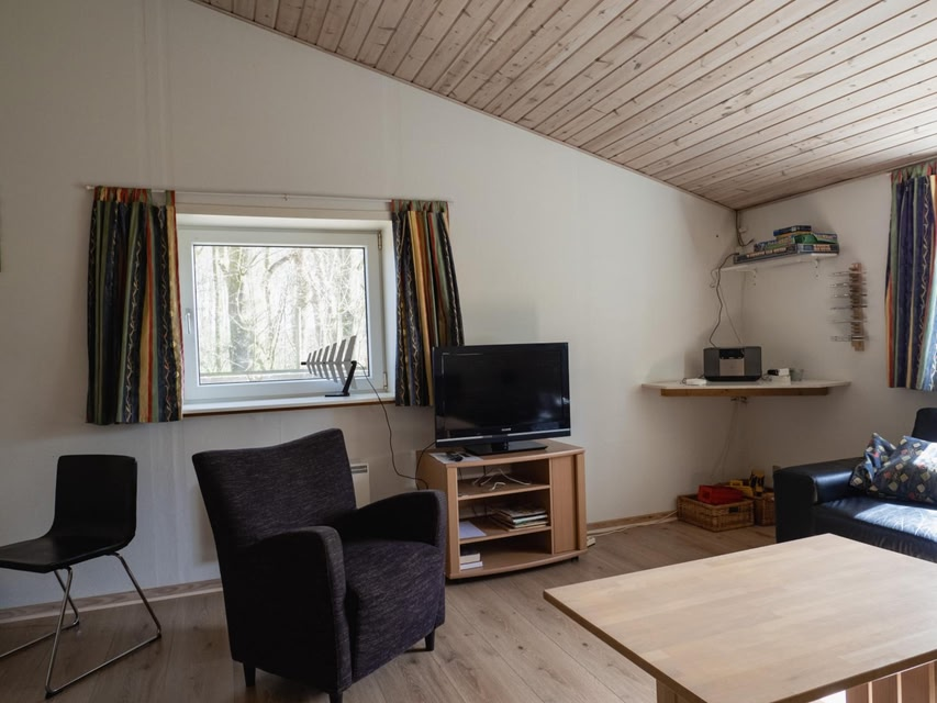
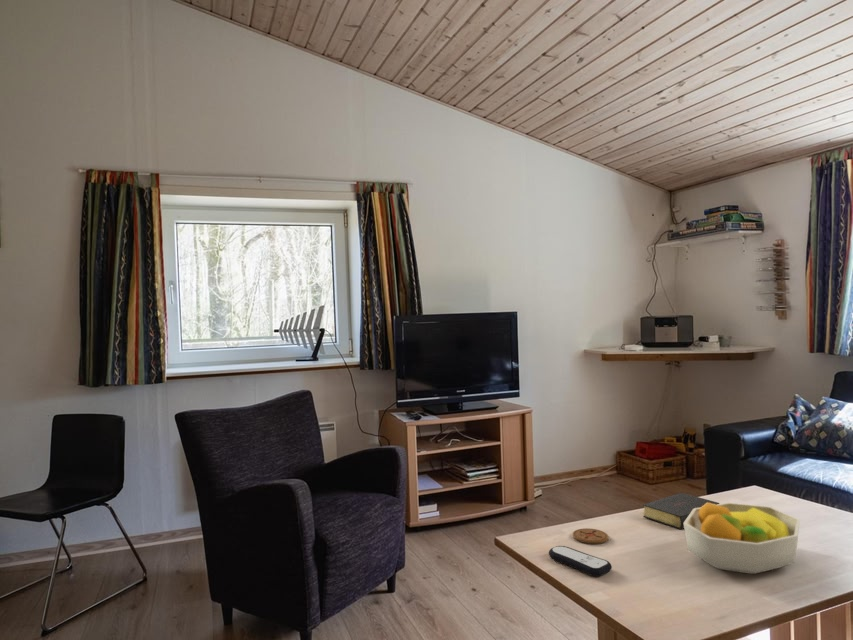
+ coaster [572,527,610,545]
+ remote control [548,545,613,577]
+ bible [642,492,720,530]
+ fruit bowl [683,502,801,575]
